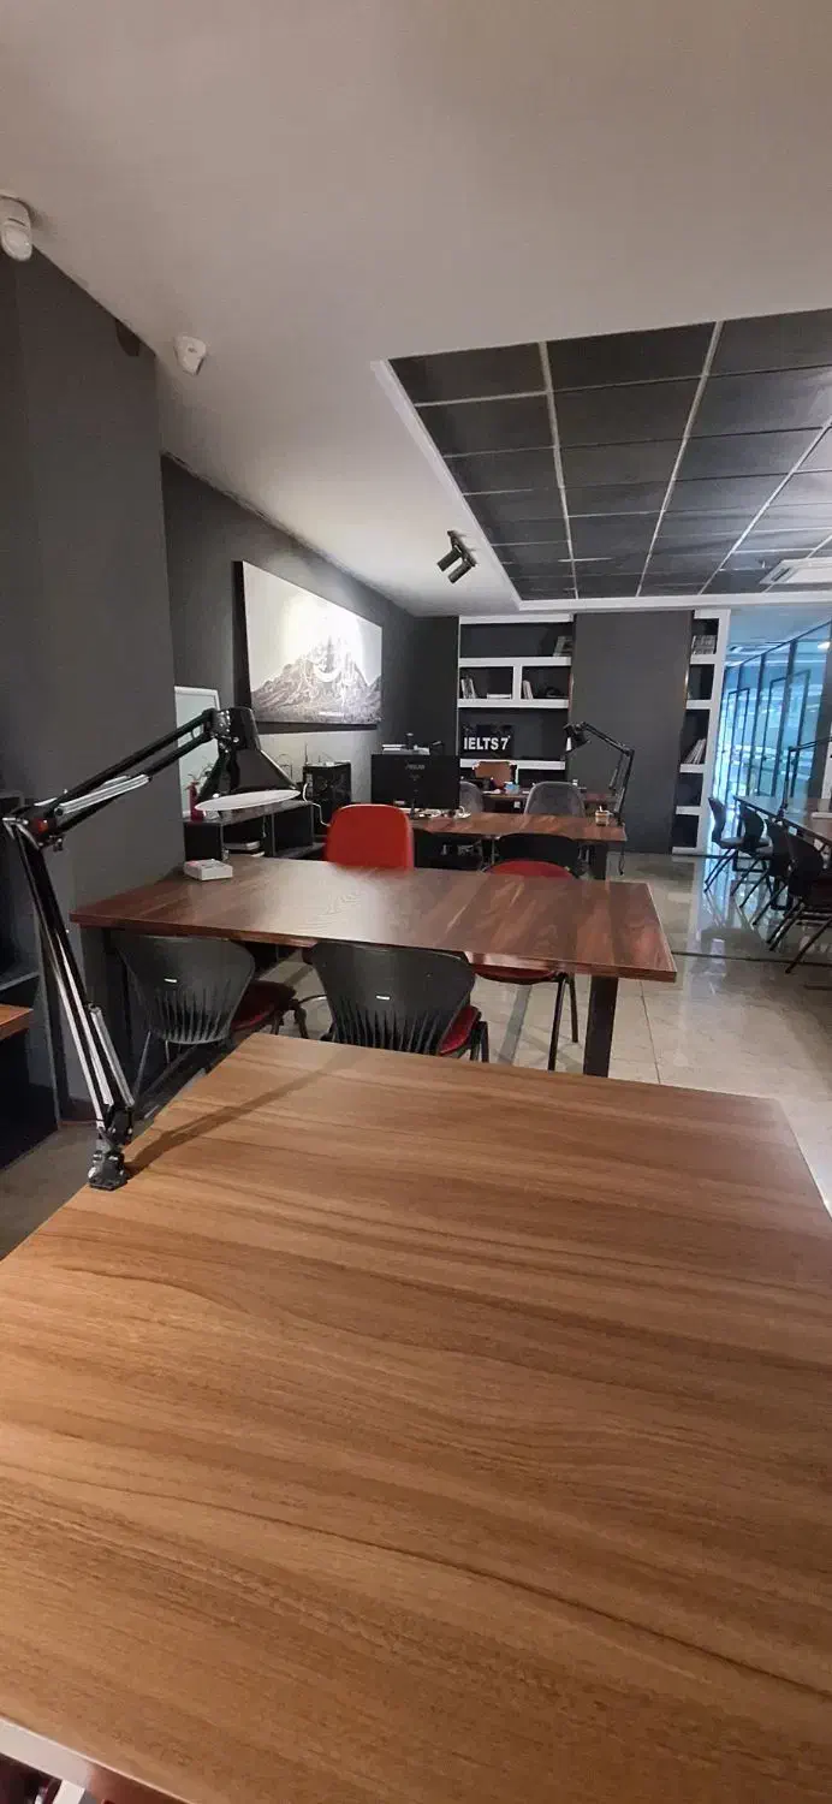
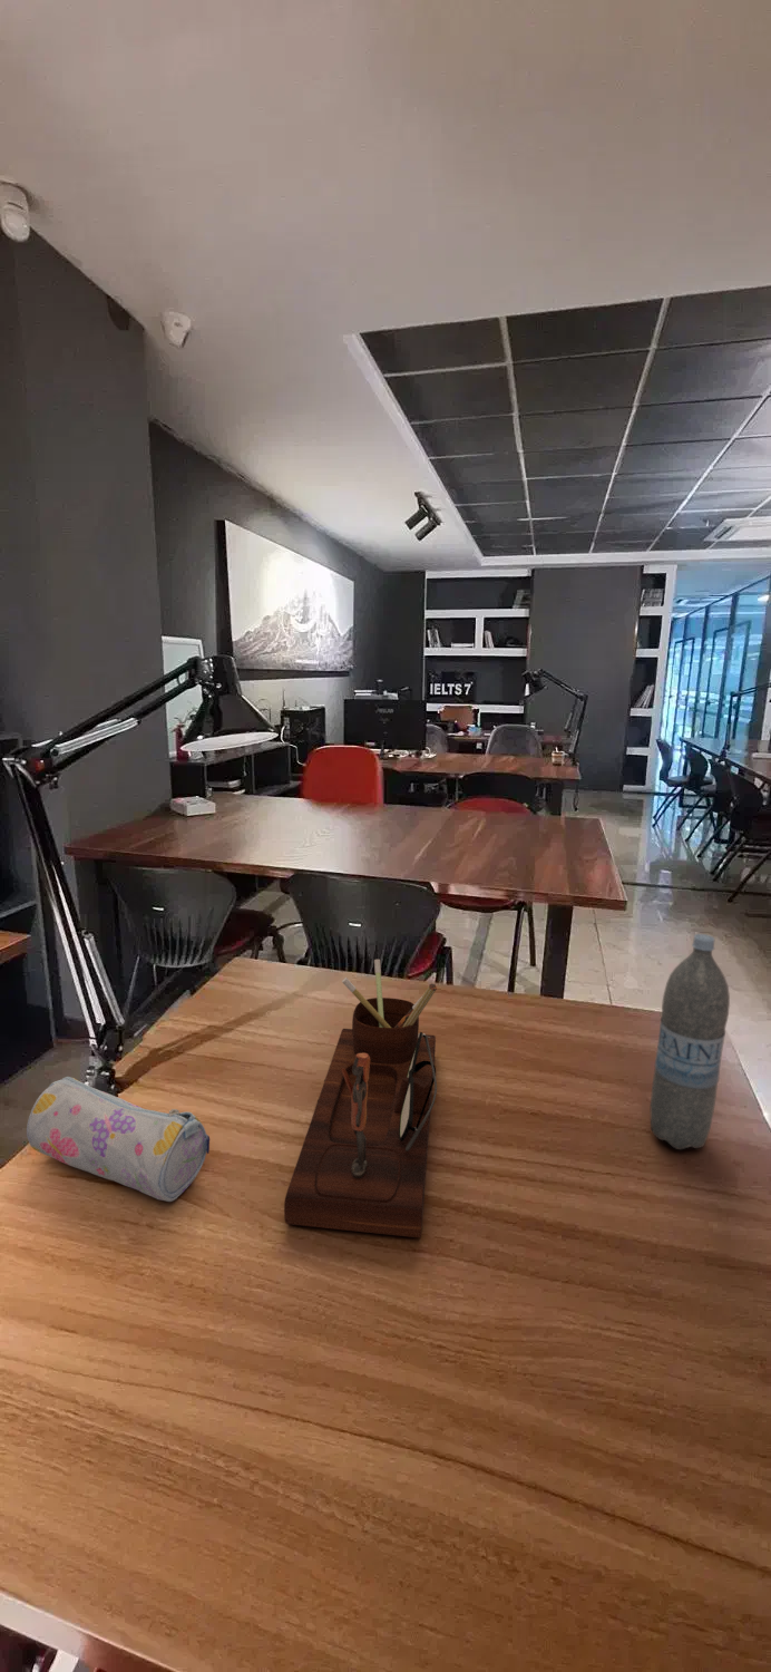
+ desk organizer [283,959,438,1238]
+ pencil case [26,1076,211,1203]
+ water bottle [650,933,731,1150]
